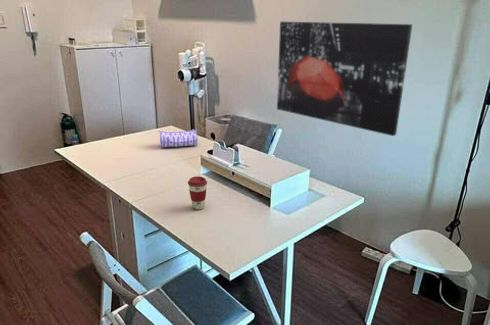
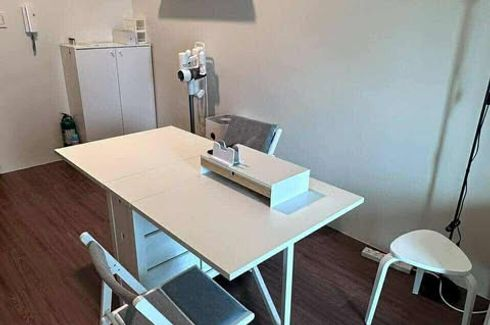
- wall art [276,21,413,137]
- pencil case [158,128,199,148]
- coffee cup [187,175,208,211]
